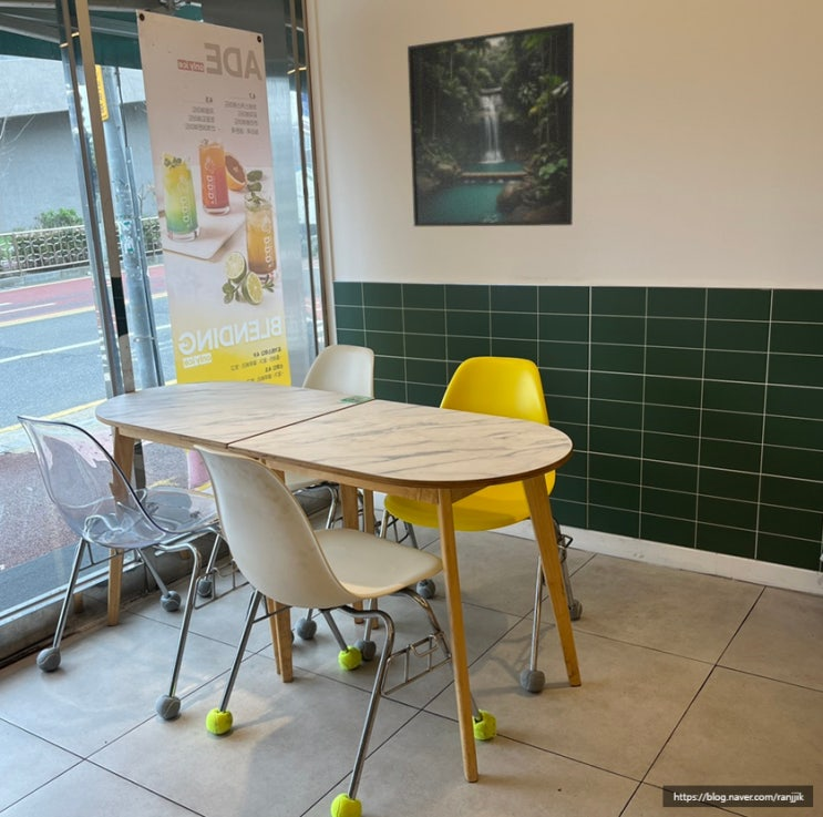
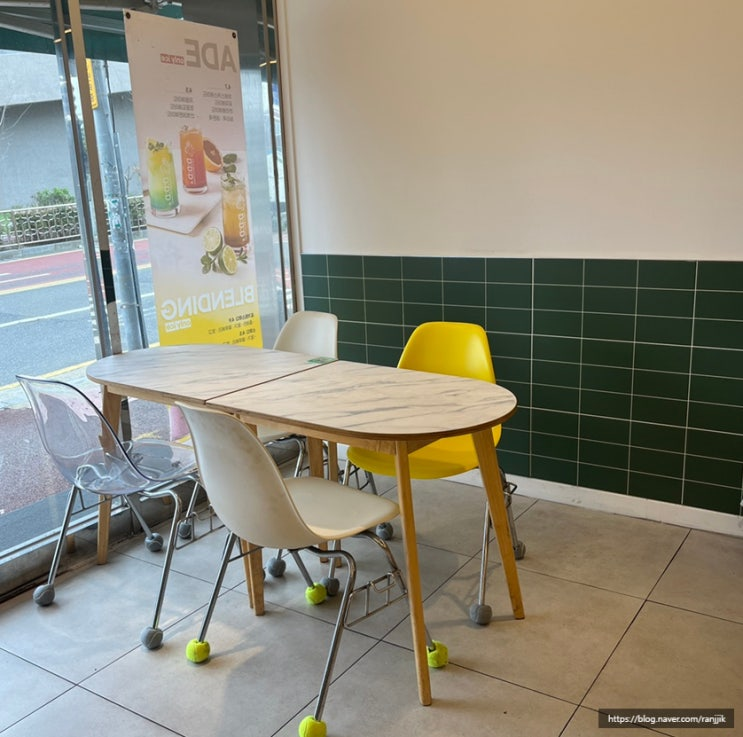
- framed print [407,21,575,227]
